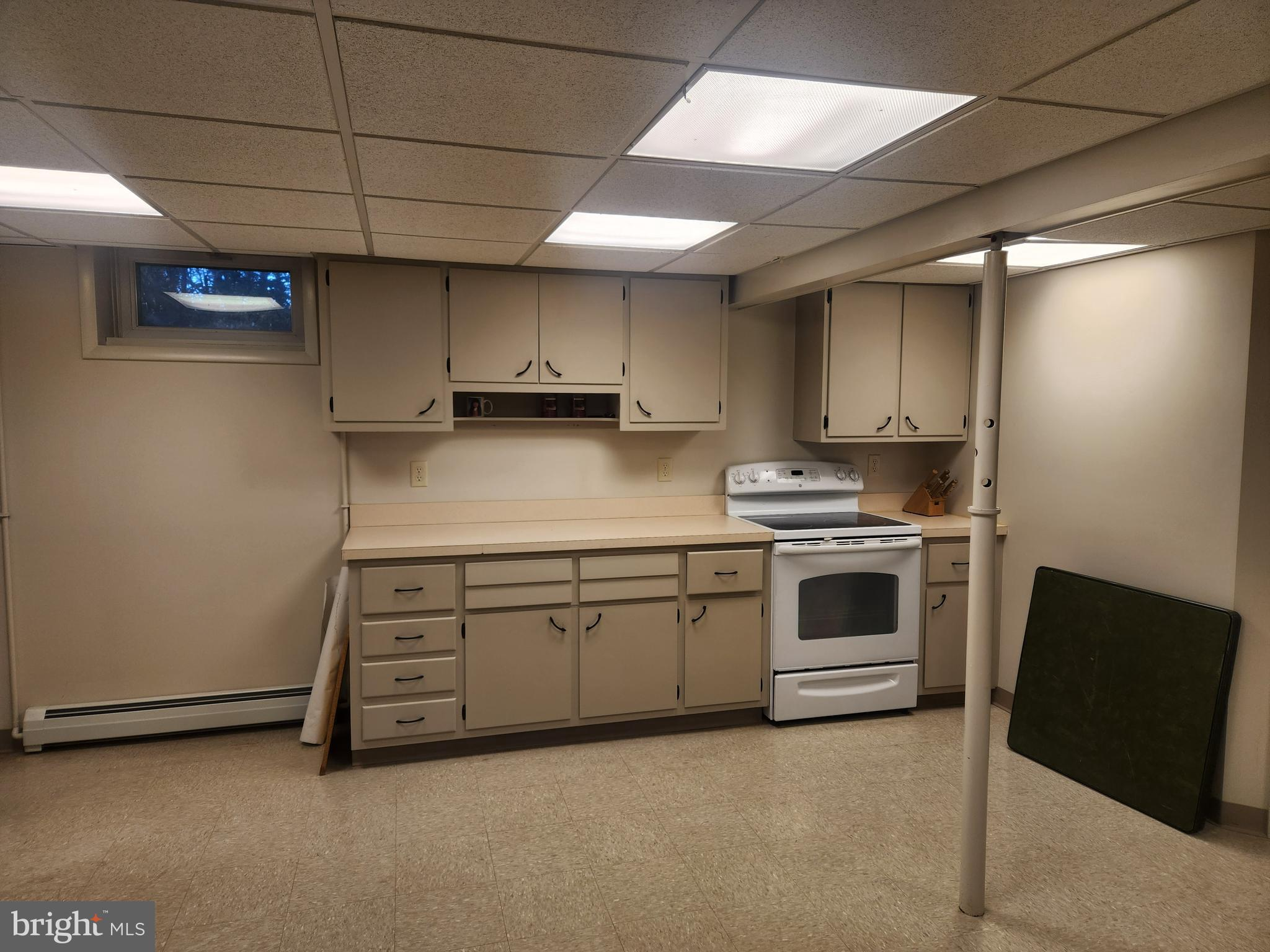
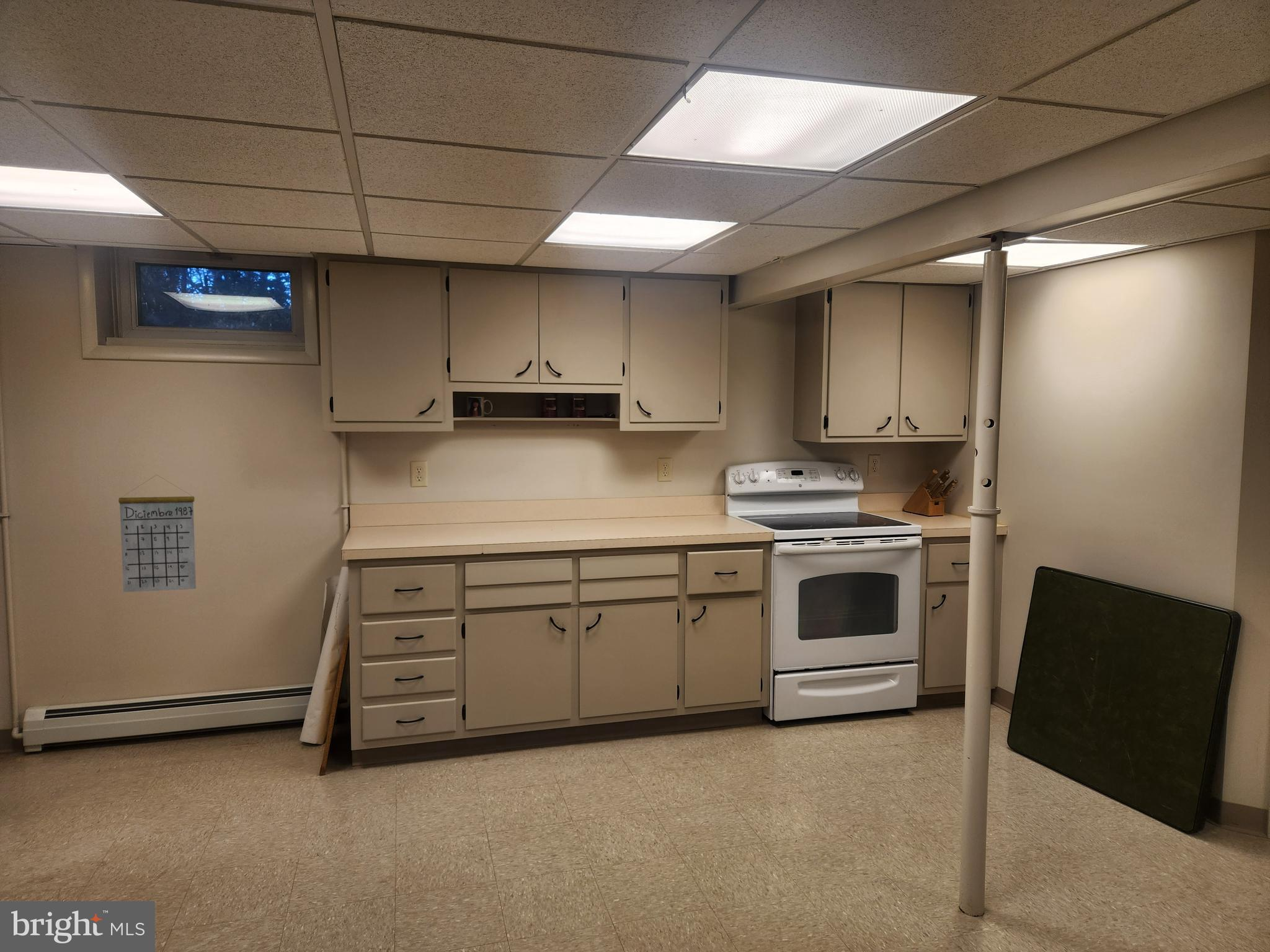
+ calendar [118,474,197,593]
